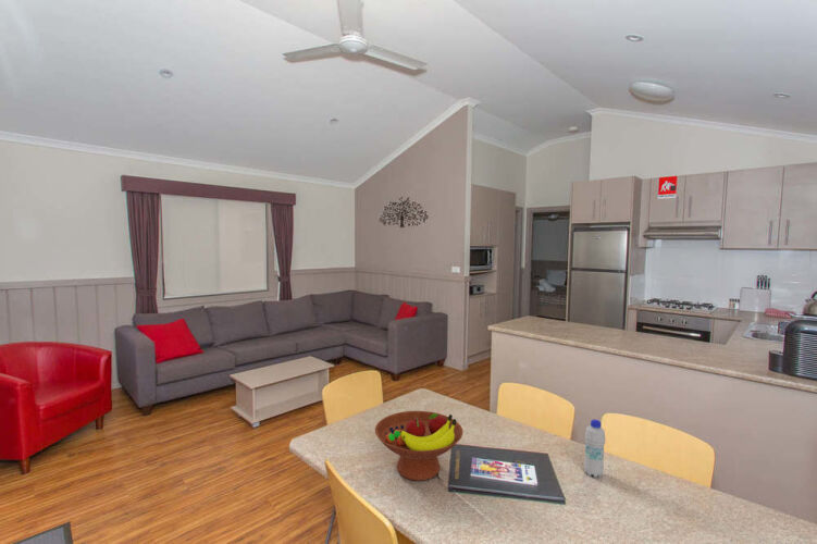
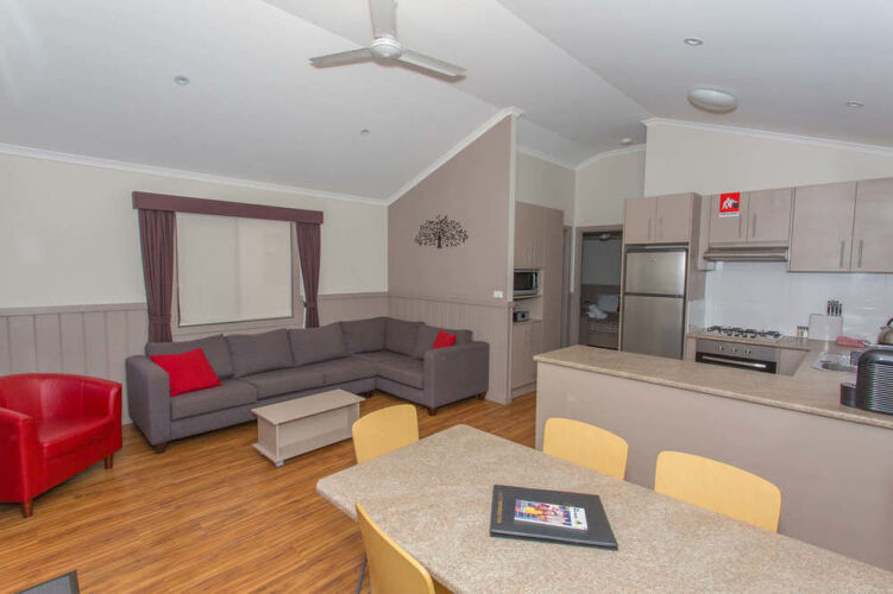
- bottle [583,419,607,479]
- fruit bowl [374,410,465,482]
